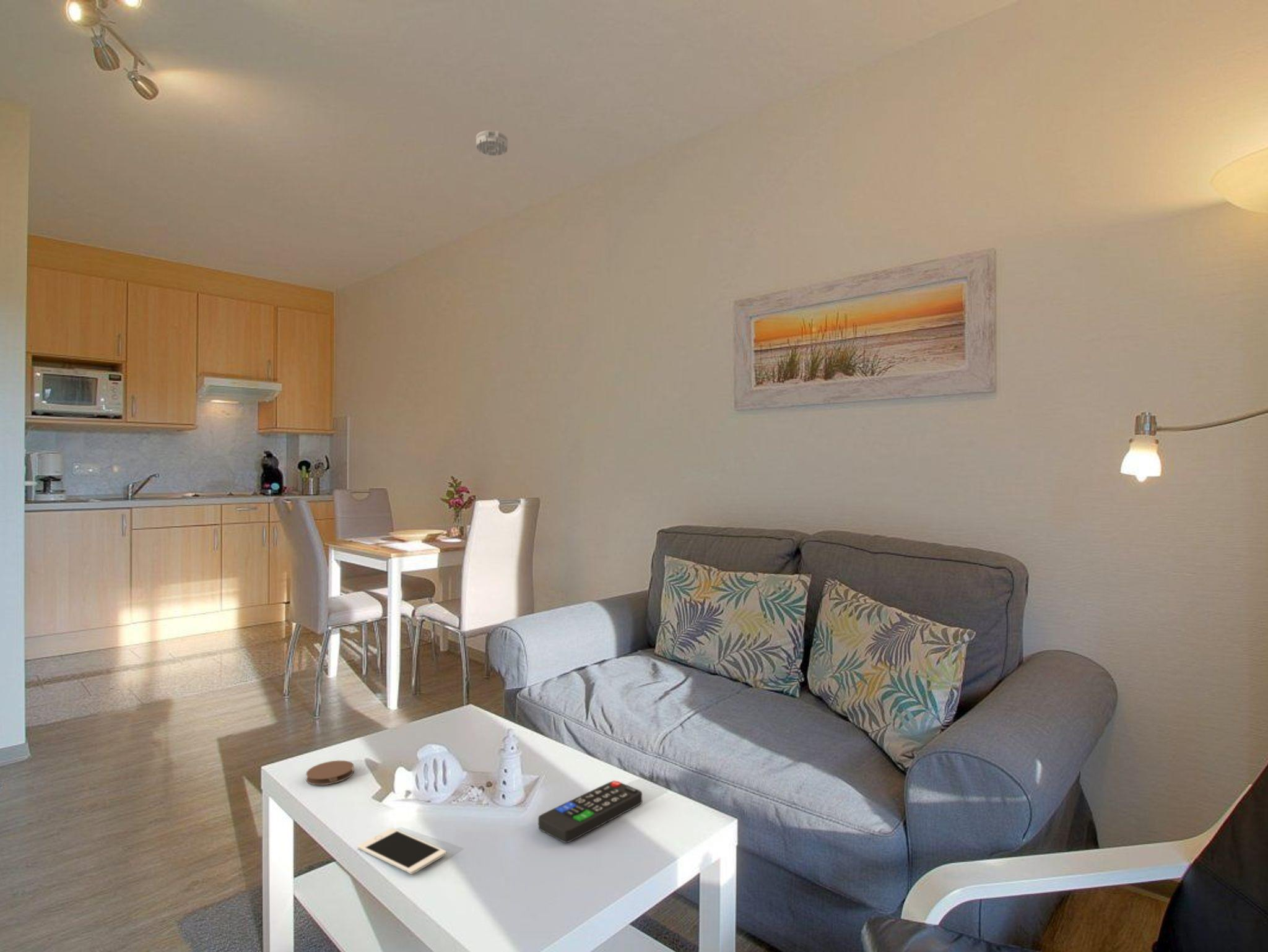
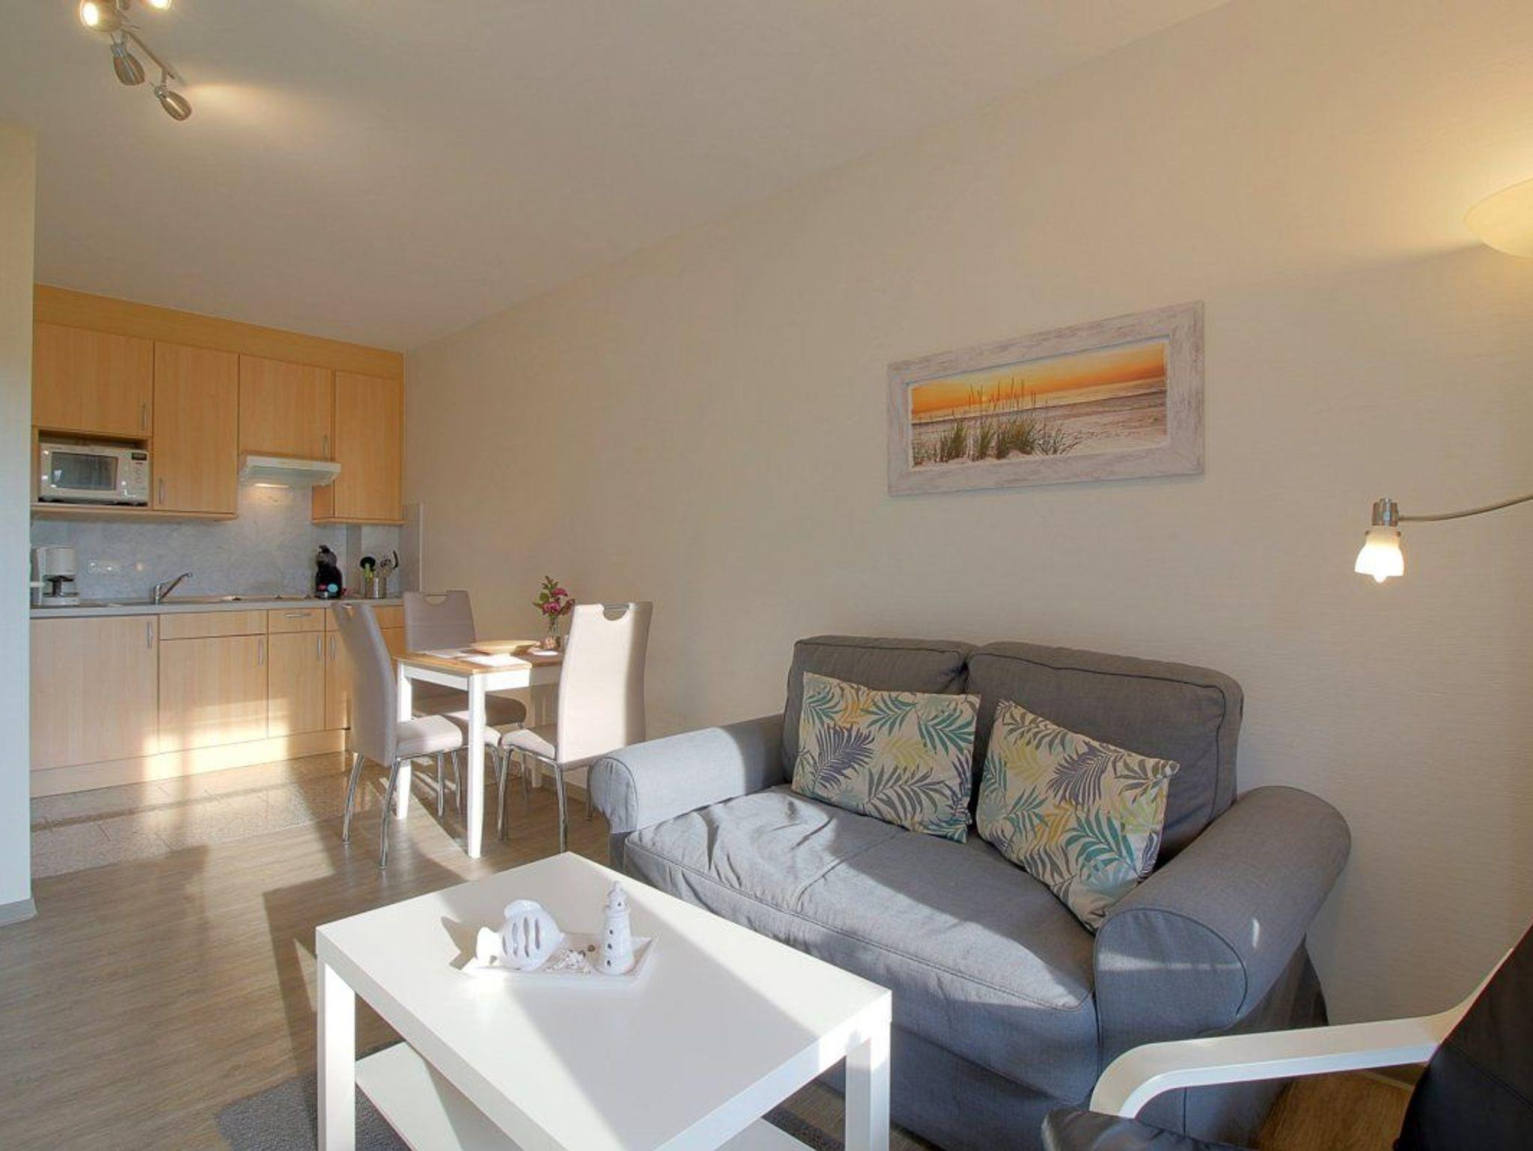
- remote control [537,780,643,843]
- coaster [305,760,354,785]
- cell phone [357,828,446,875]
- smoke detector [476,129,508,157]
